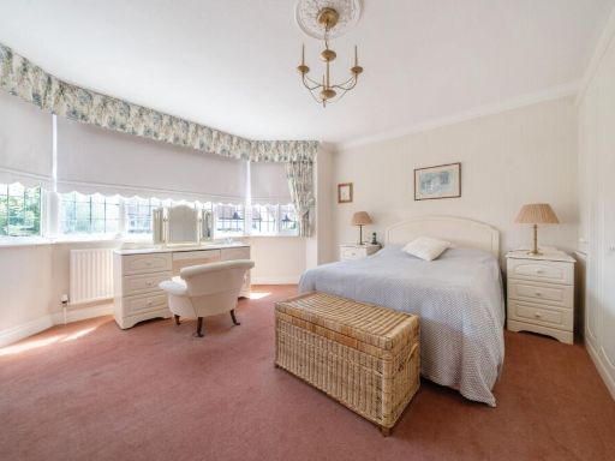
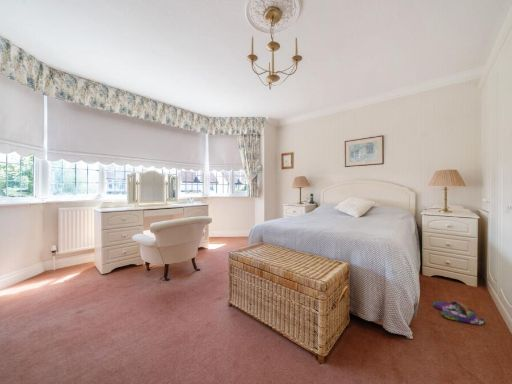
+ slippers [433,300,485,326]
